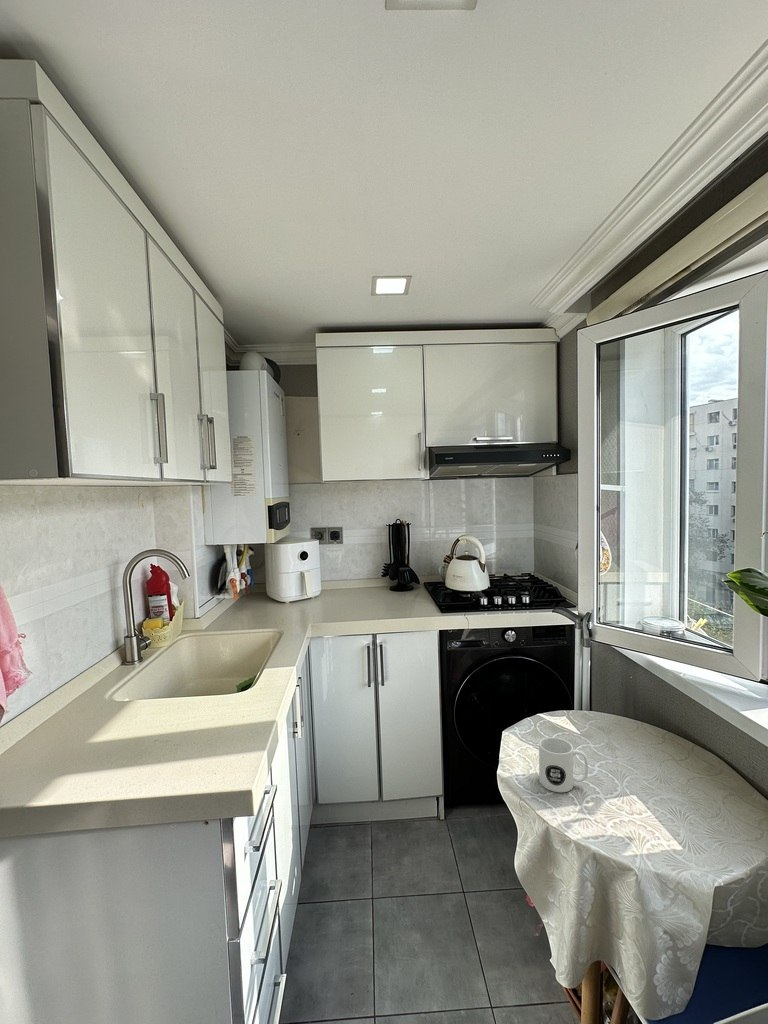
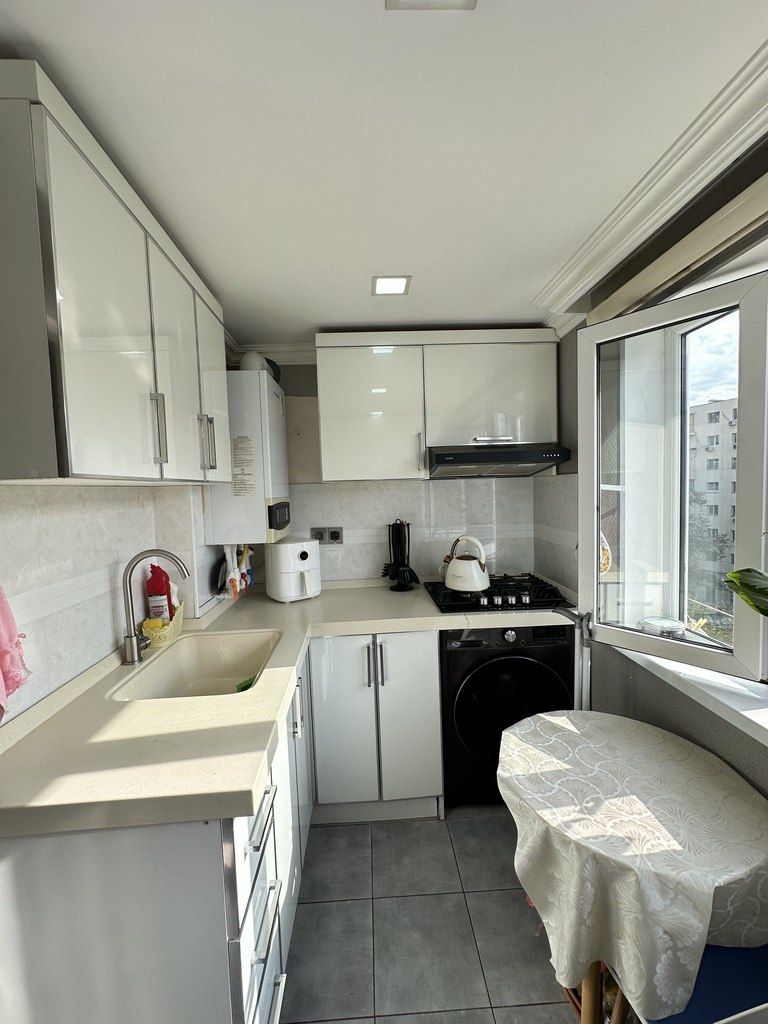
- mug [538,736,589,793]
